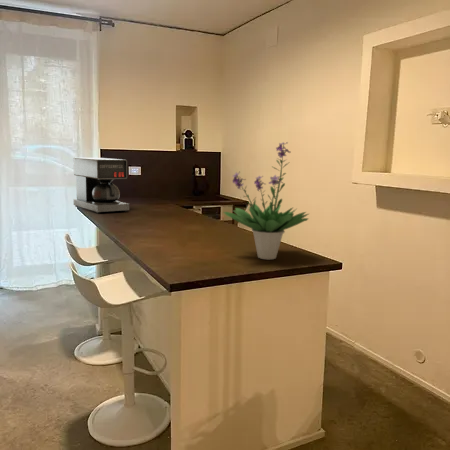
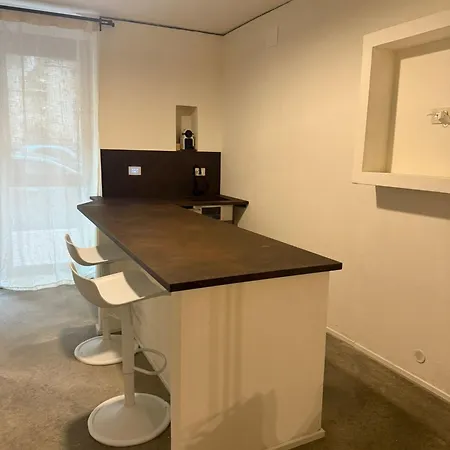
- coffee maker [72,157,130,215]
- potted plant [223,141,310,261]
